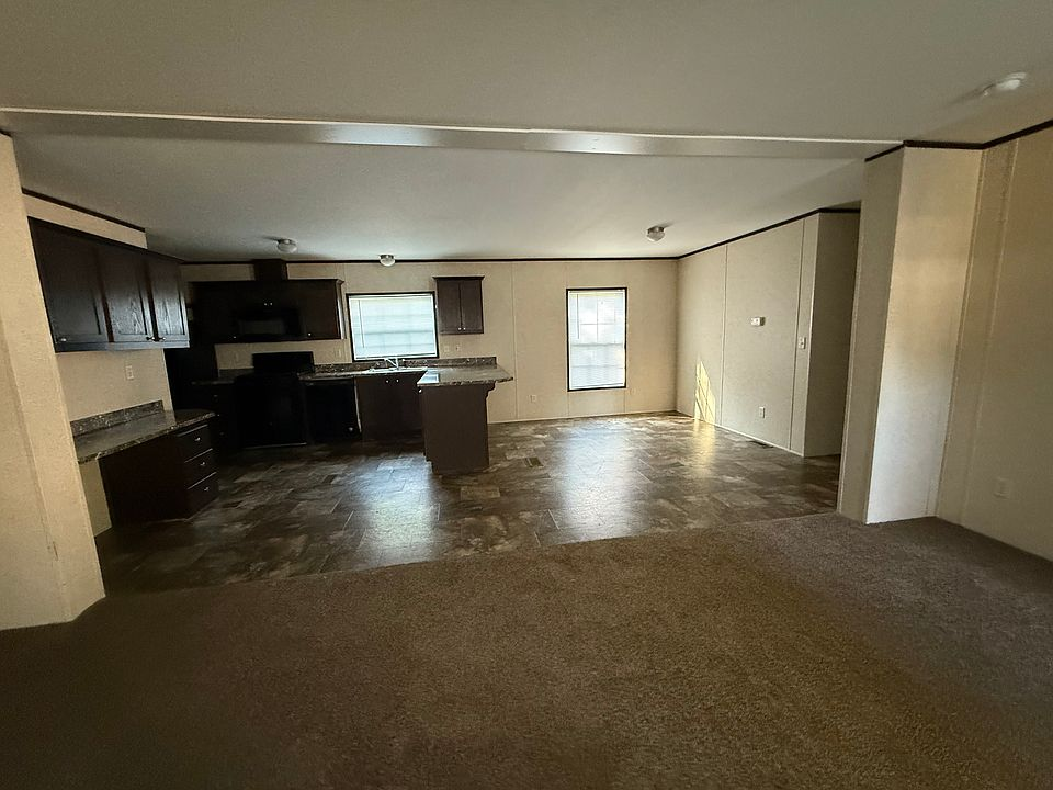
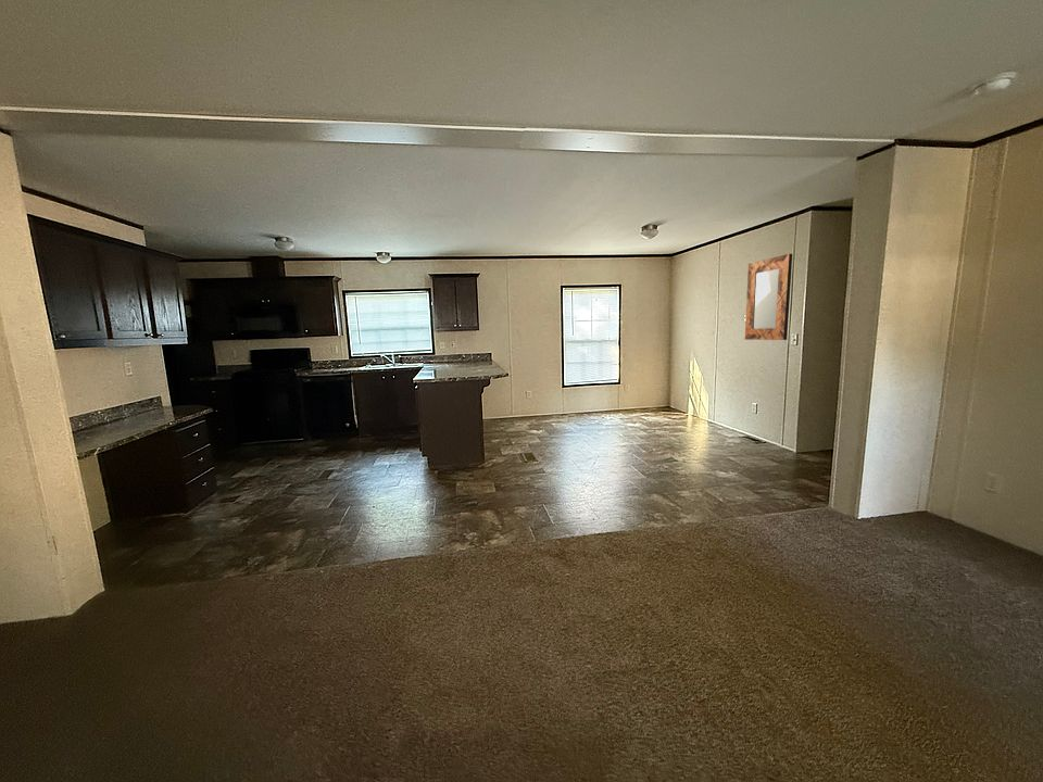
+ home mirror [744,253,793,341]
